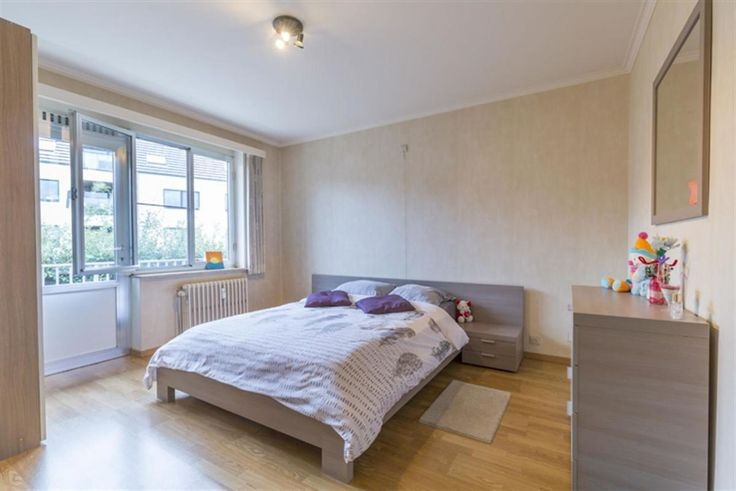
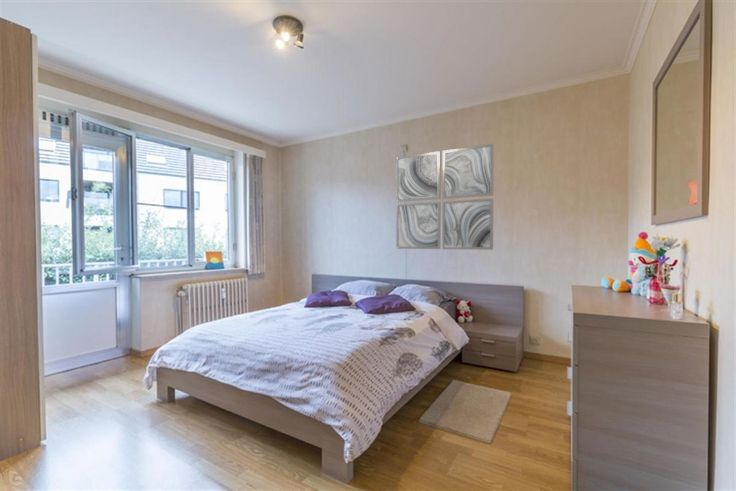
+ wall art [395,143,494,251]
